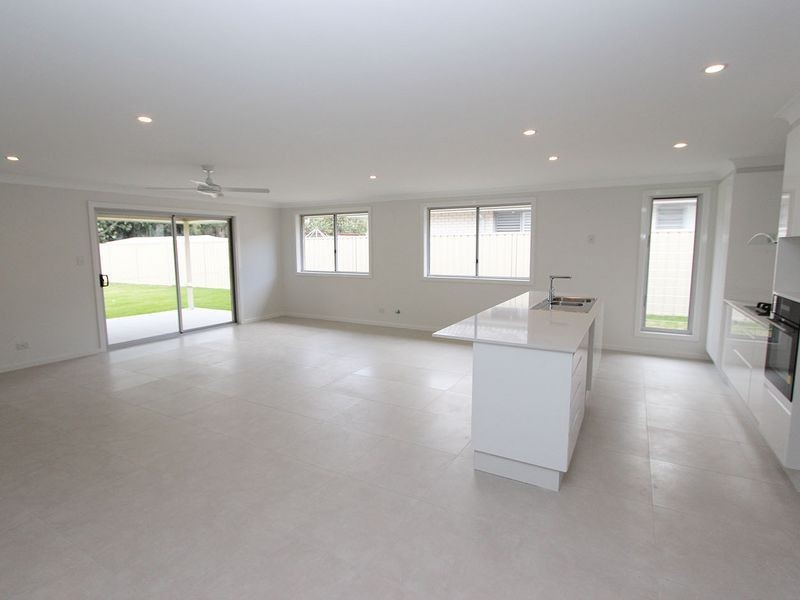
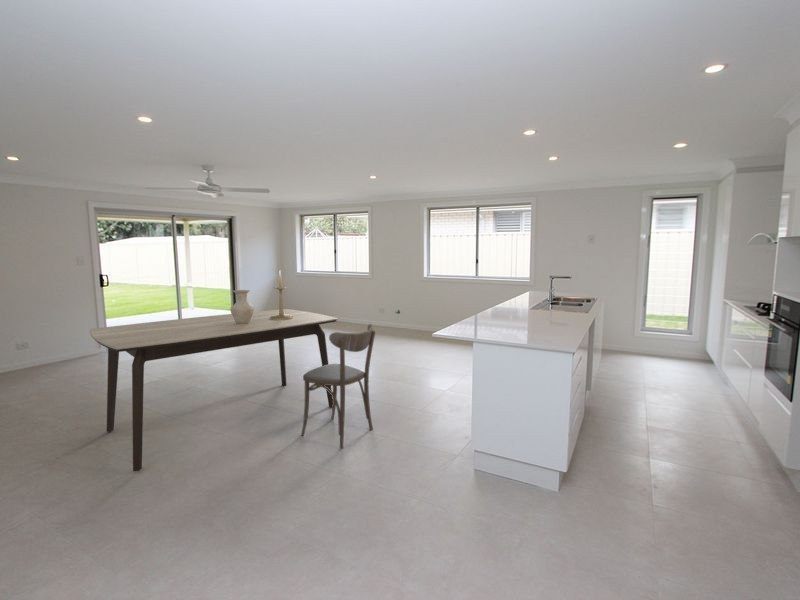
+ candlestick [270,270,293,320]
+ dining table [89,308,339,472]
+ dining chair [300,323,376,450]
+ vase [229,289,255,324]
